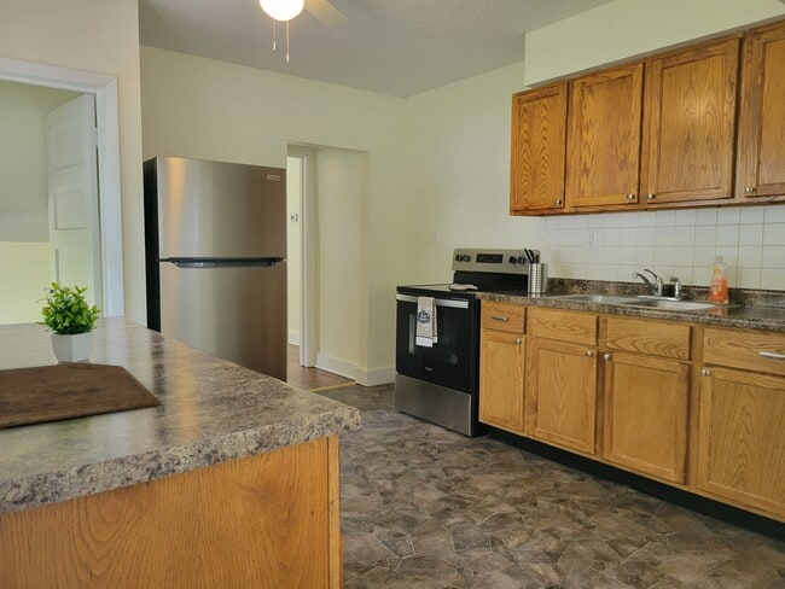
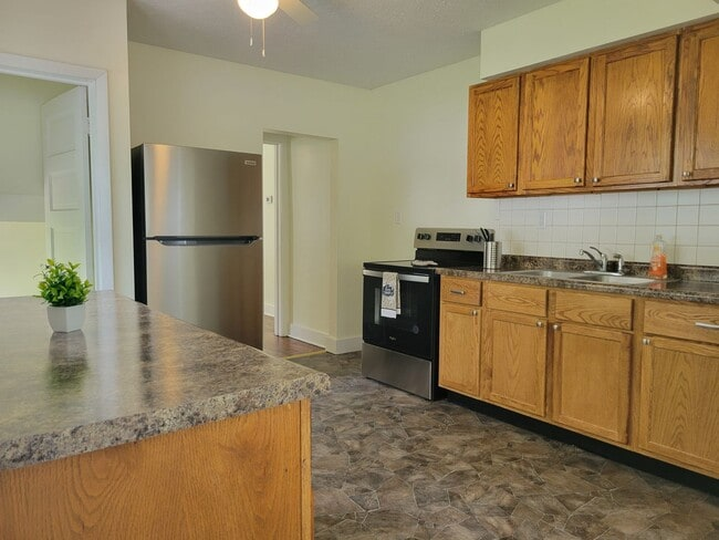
- cutting board [0,361,161,428]
